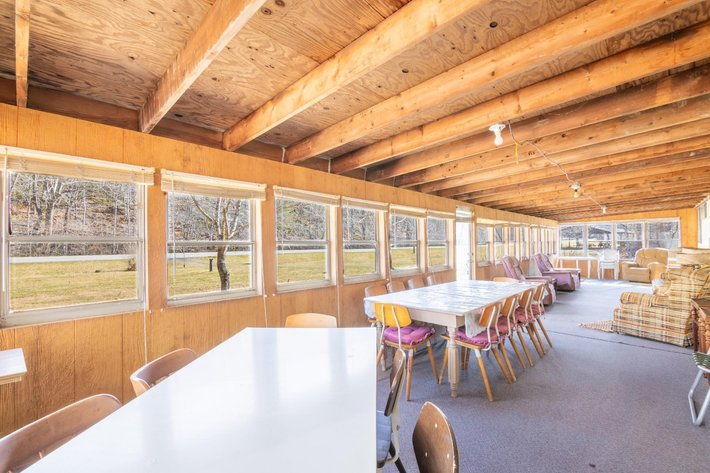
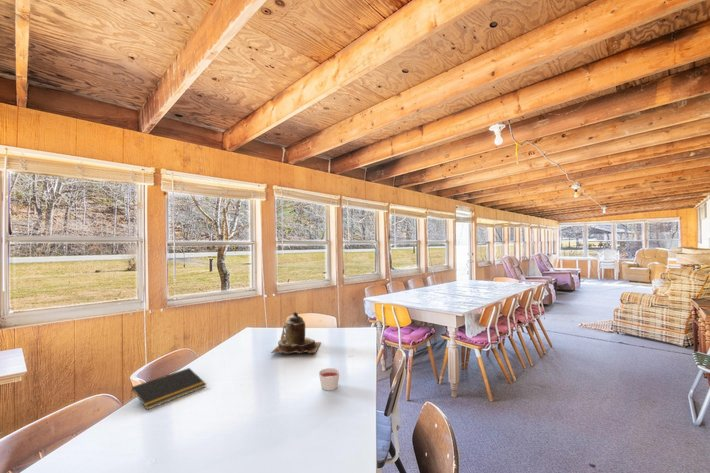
+ teapot [270,311,322,355]
+ notepad [130,367,207,411]
+ candle [318,367,341,392]
